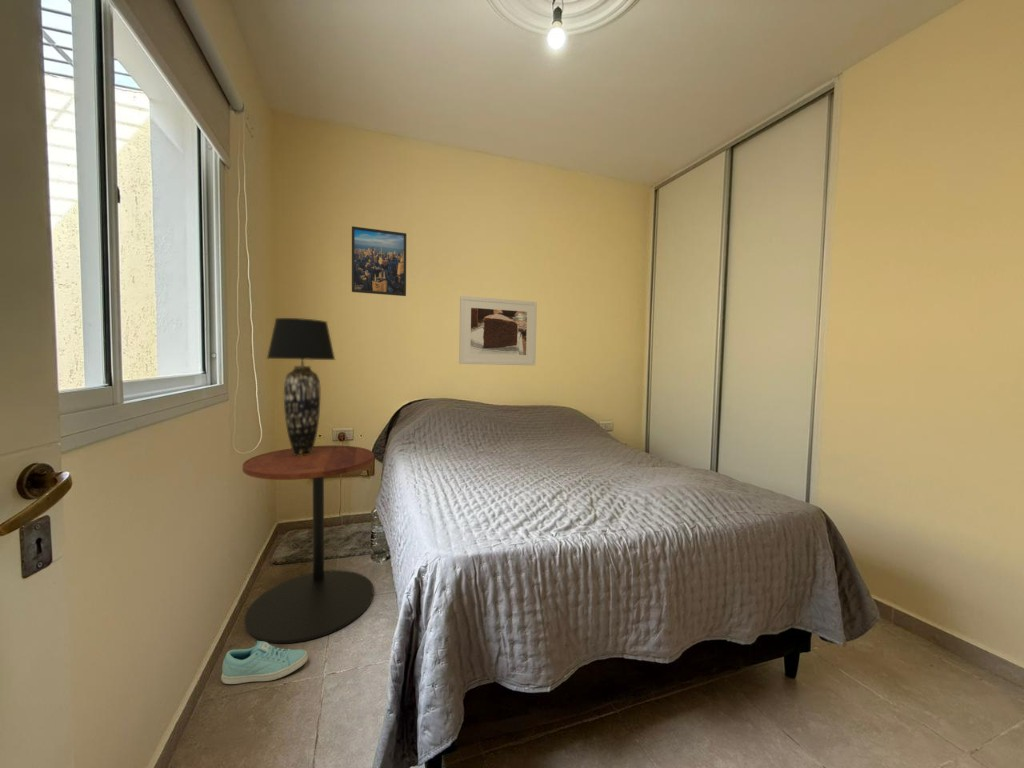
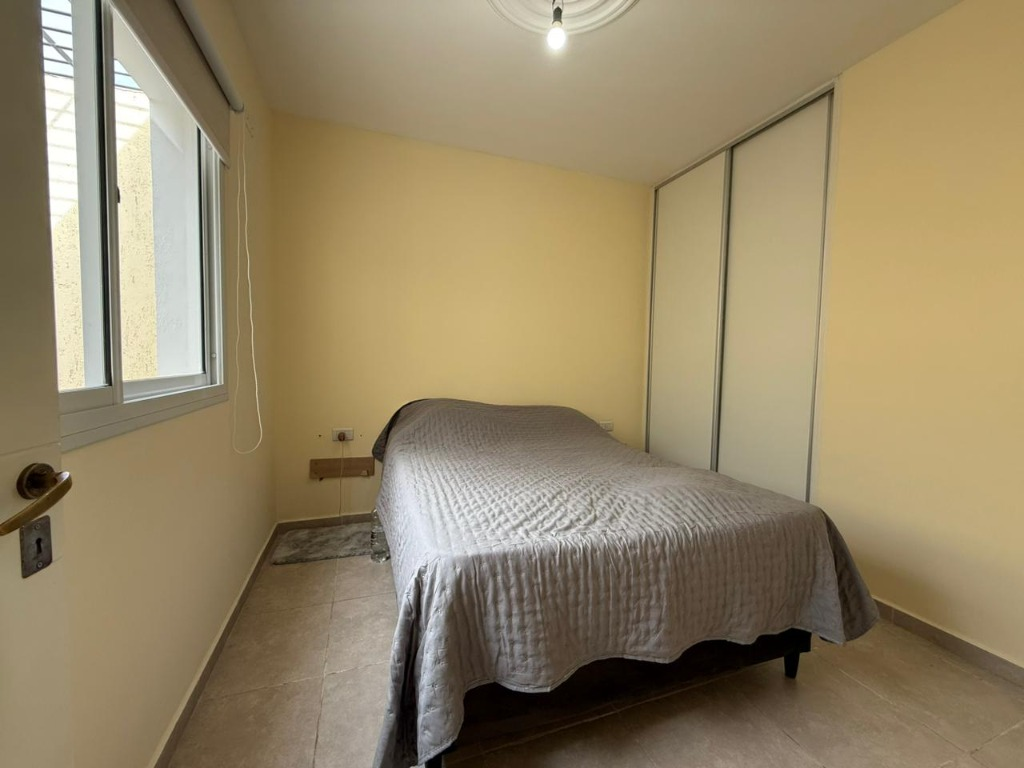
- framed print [351,225,407,297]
- side table [242,445,375,644]
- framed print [458,295,538,366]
- table lamp [266,317,336,456]
- sneaker [220,640,309,685]
